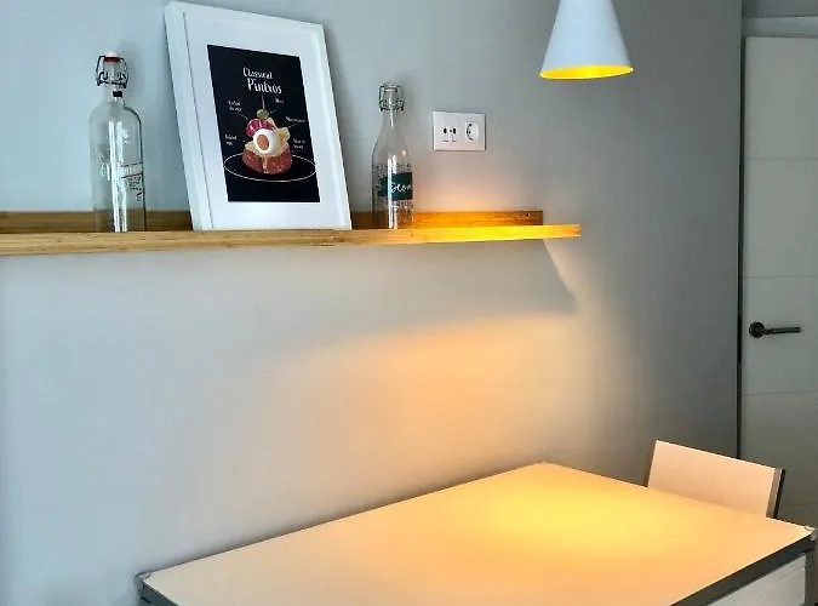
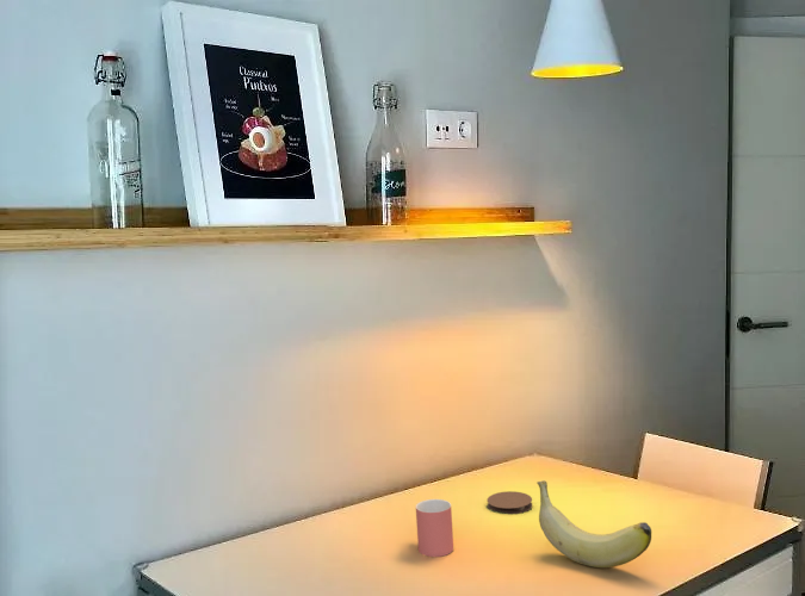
+ banana [535,479,652,569]
+ coaster [487,490,533,515]
+ cup [415,498,454,558]
